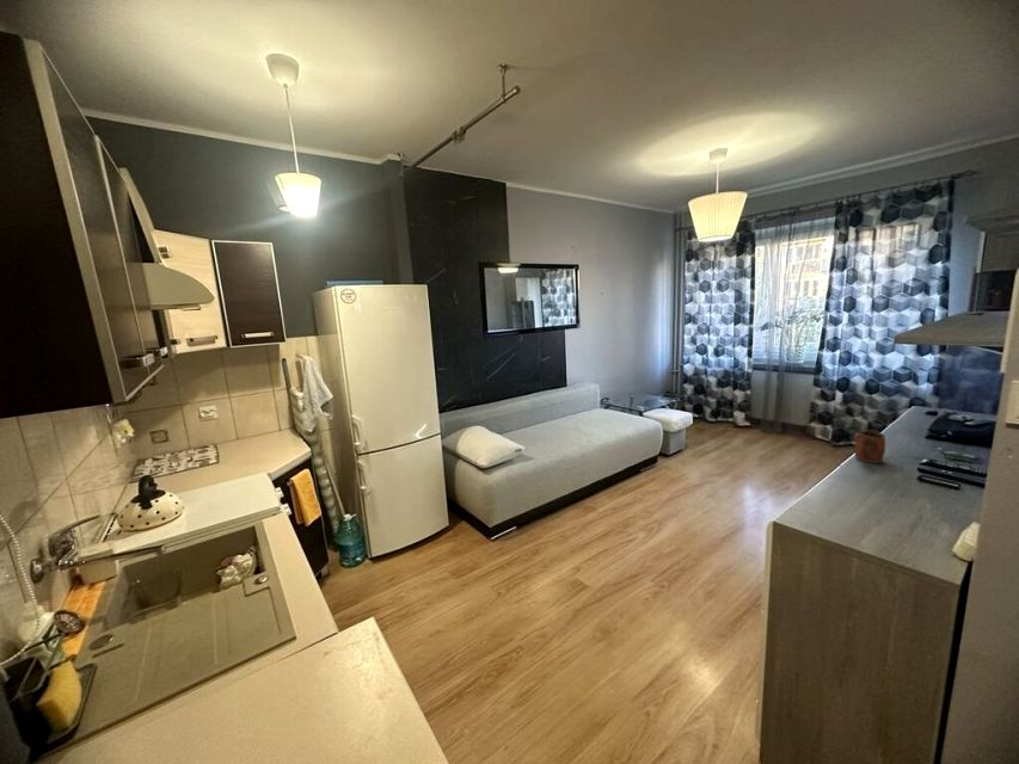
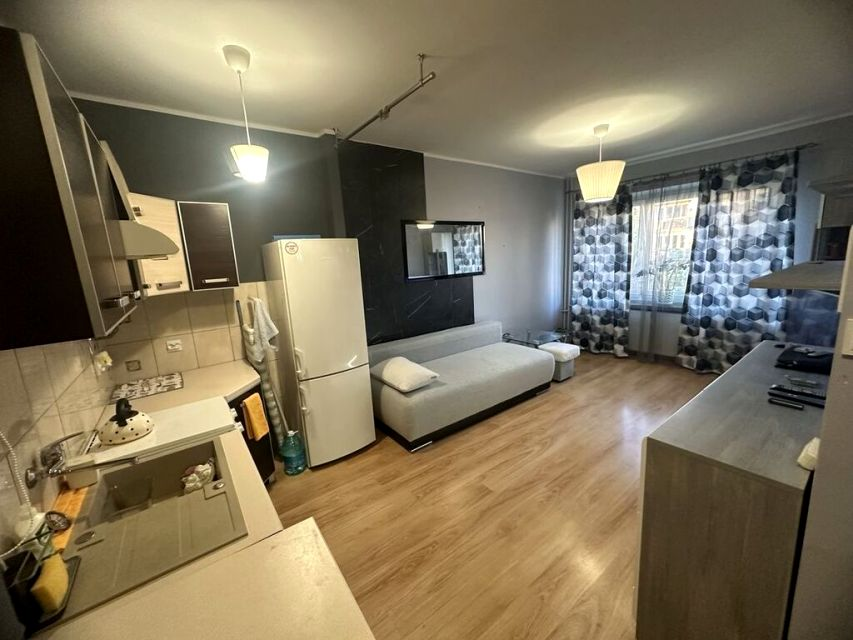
- mug [853,429,886,464]
